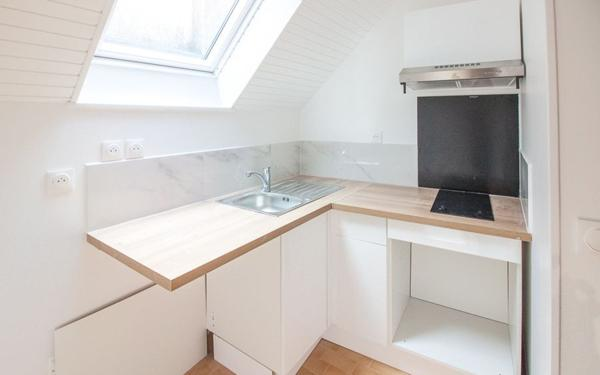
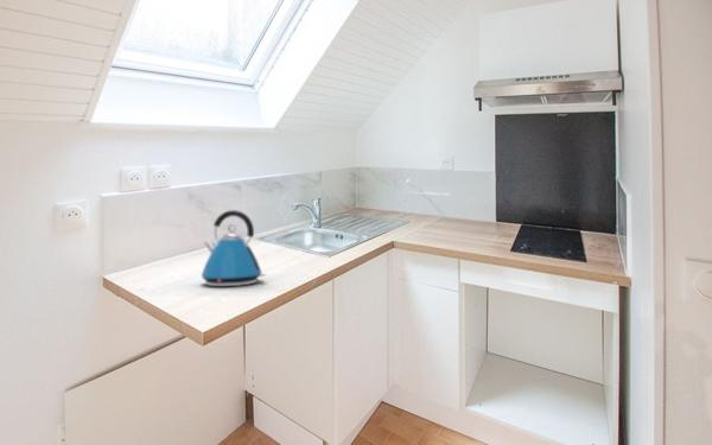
+ kettle [201,209,266,287]
